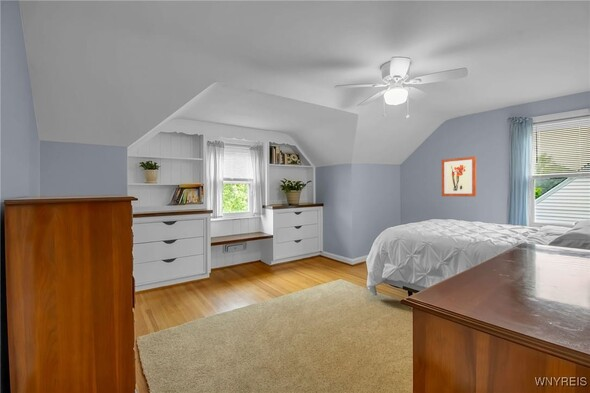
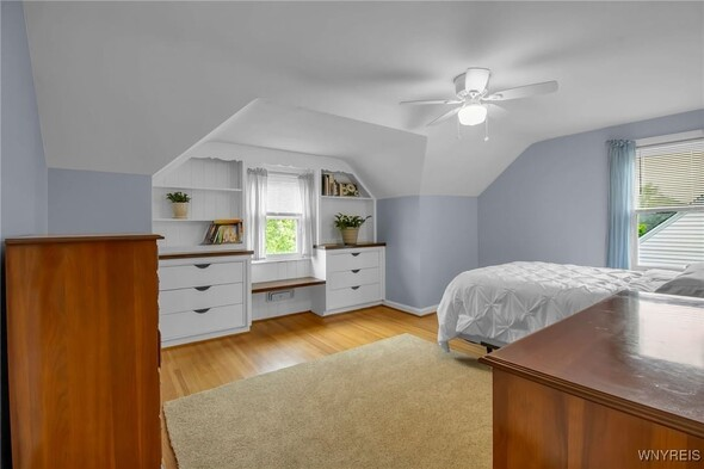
- wall art [441,155,477,198]
